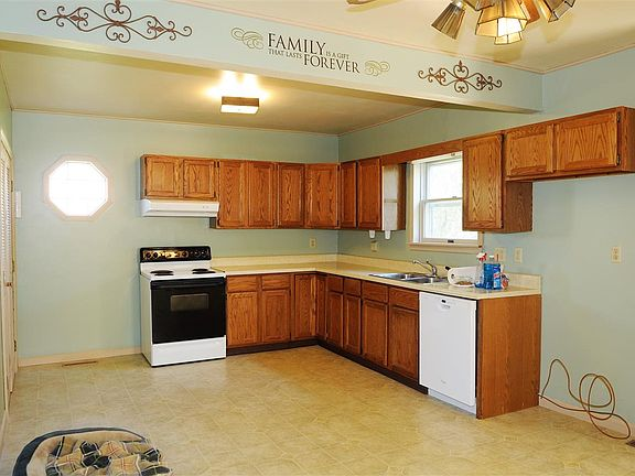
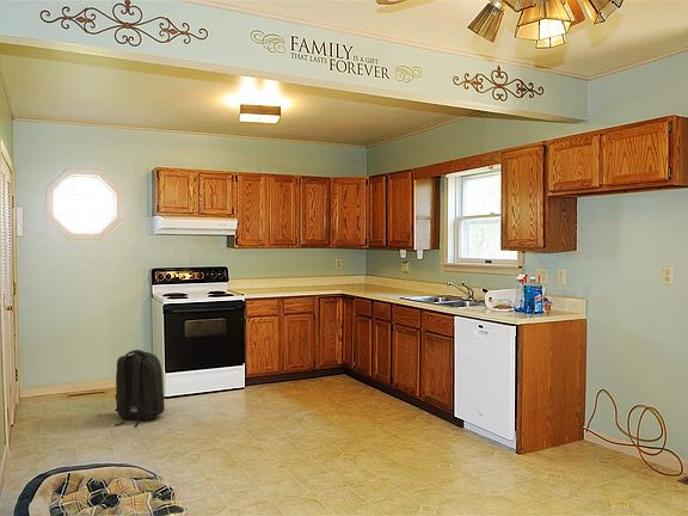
+ backpack [115,349,166,429]
